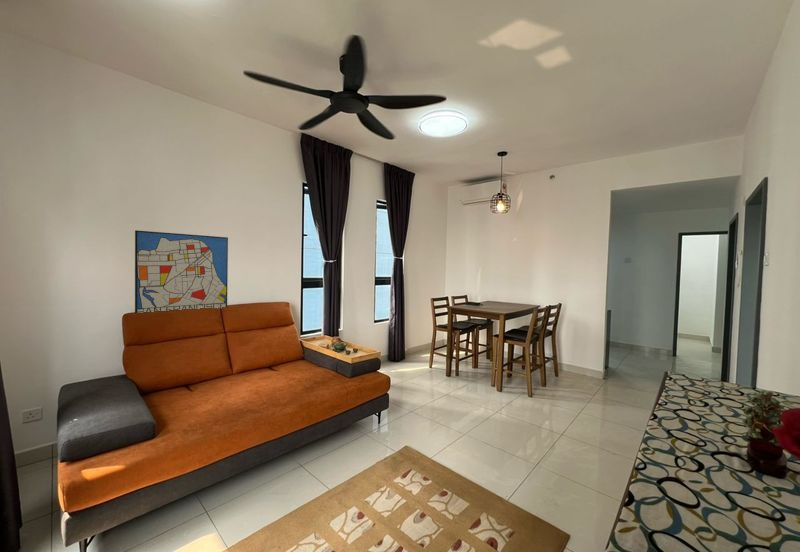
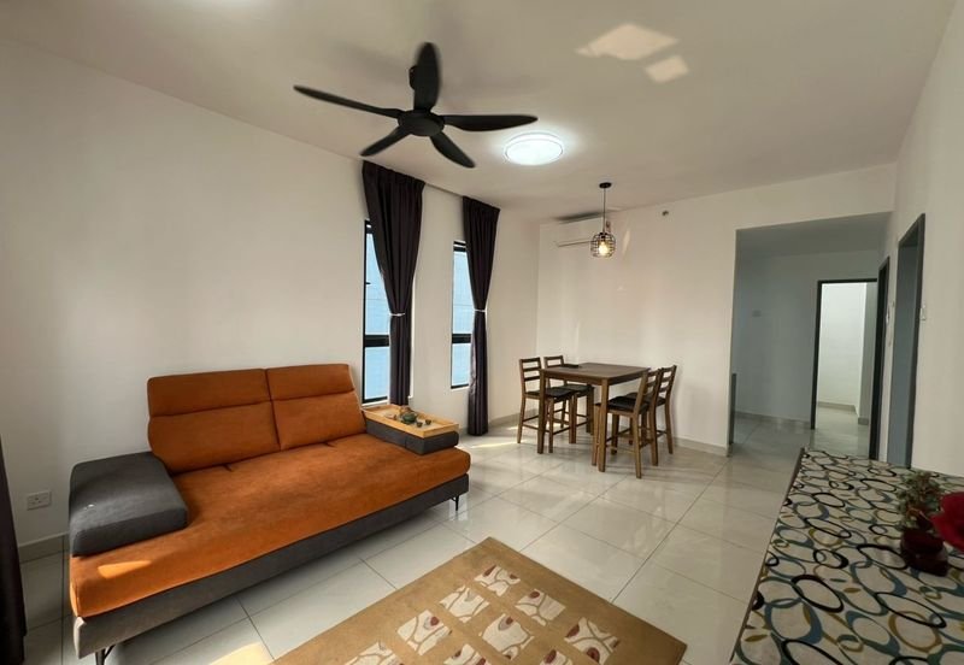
- wall art [134,229,229,314]
